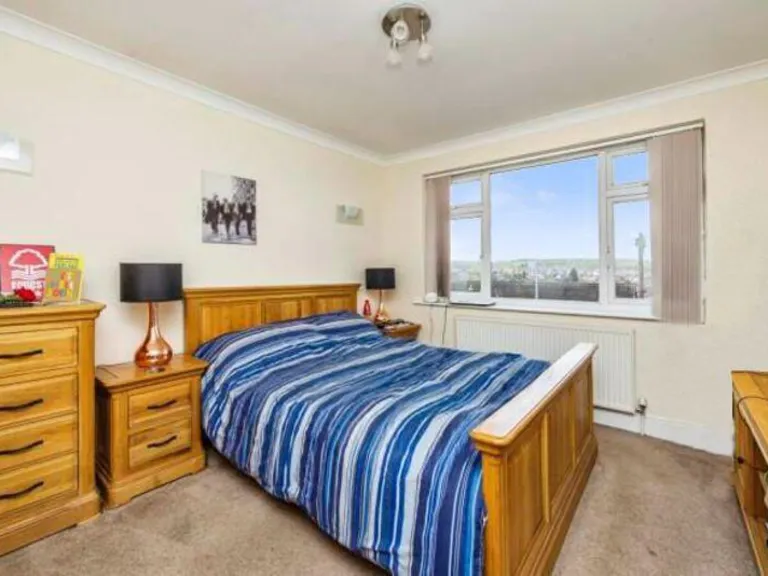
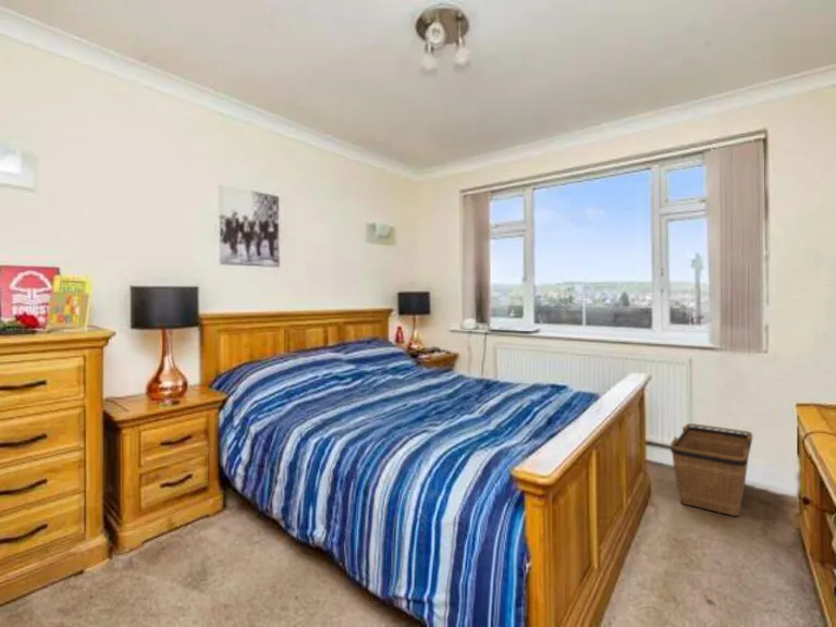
+ bicycle basket [669,422,753,517]
